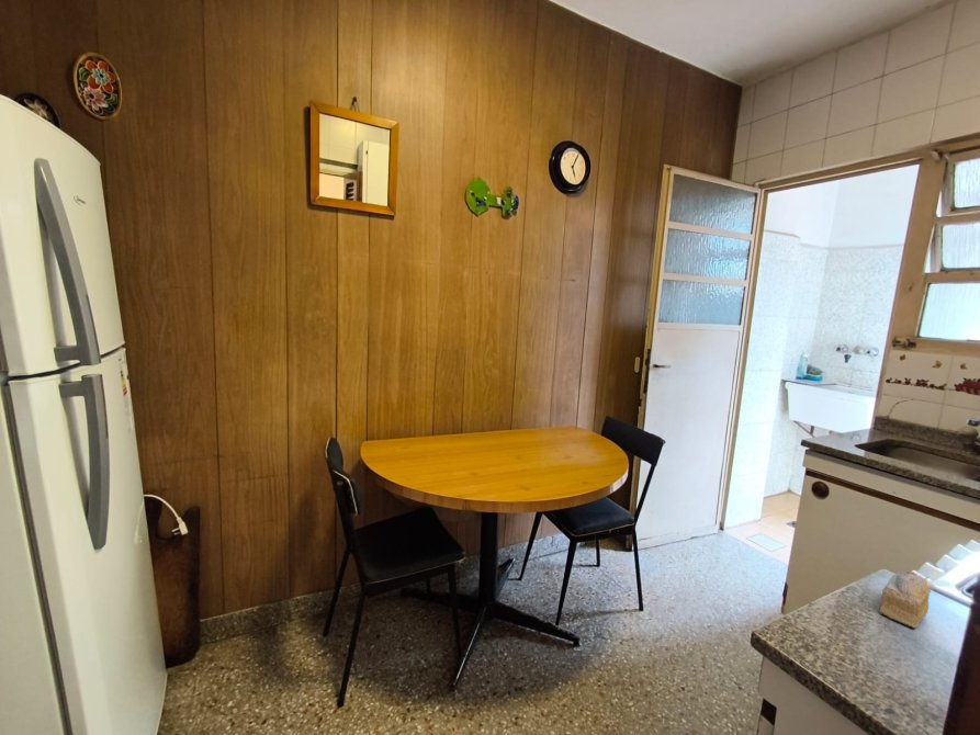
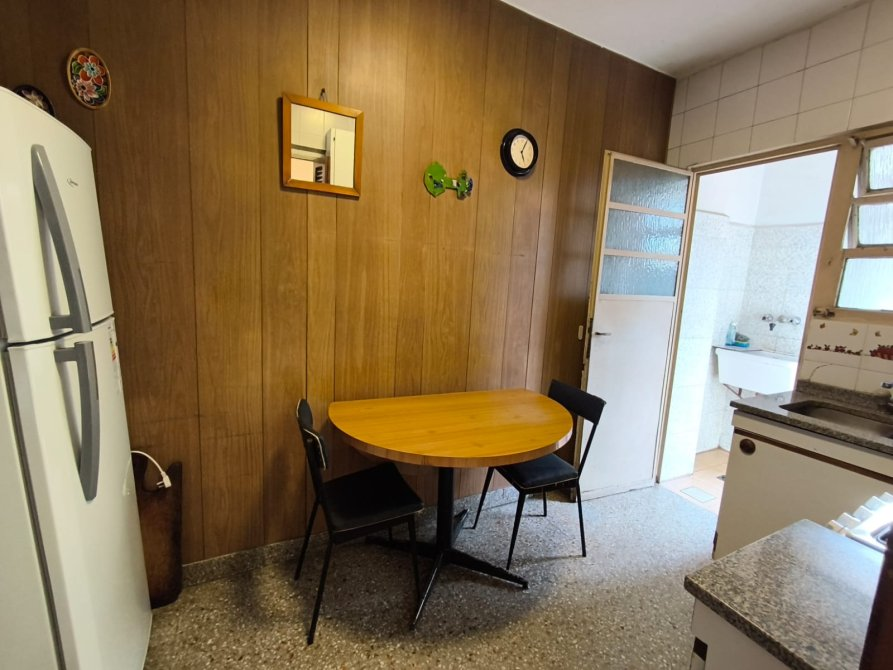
- cake slice [878,570,932,630]
